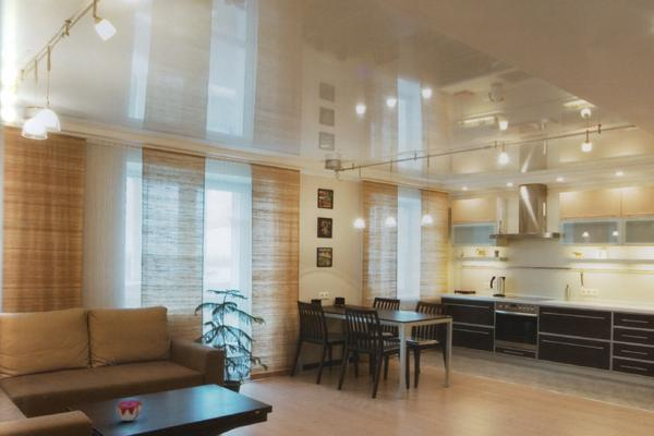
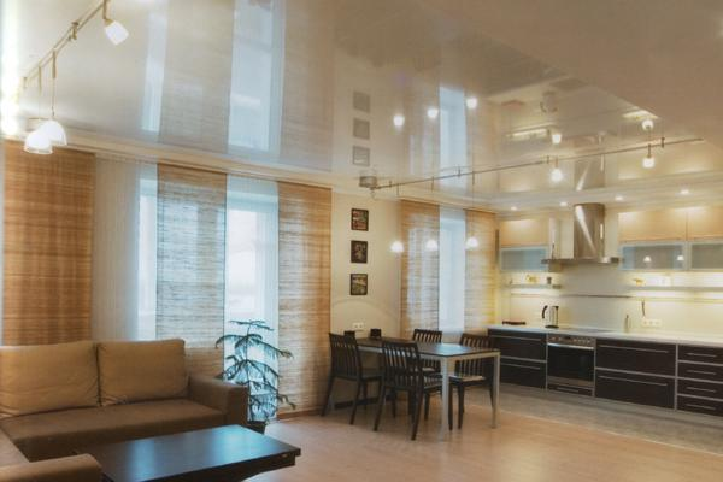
- decorative bowl [116,399,144,422]
